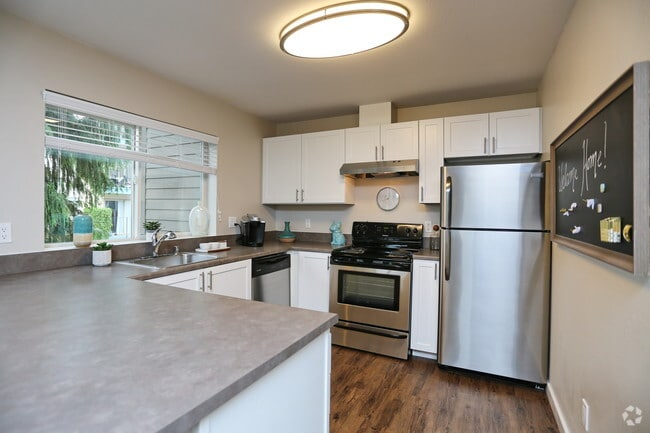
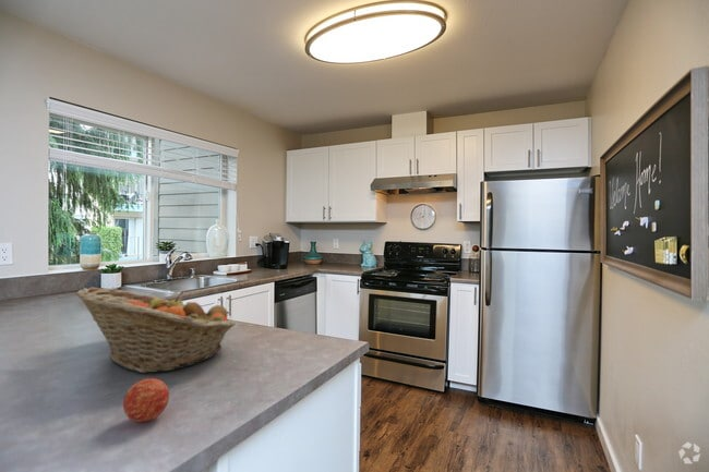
+ fruit basket [74,287,237,374]
+ apple [122,377,170,423]
